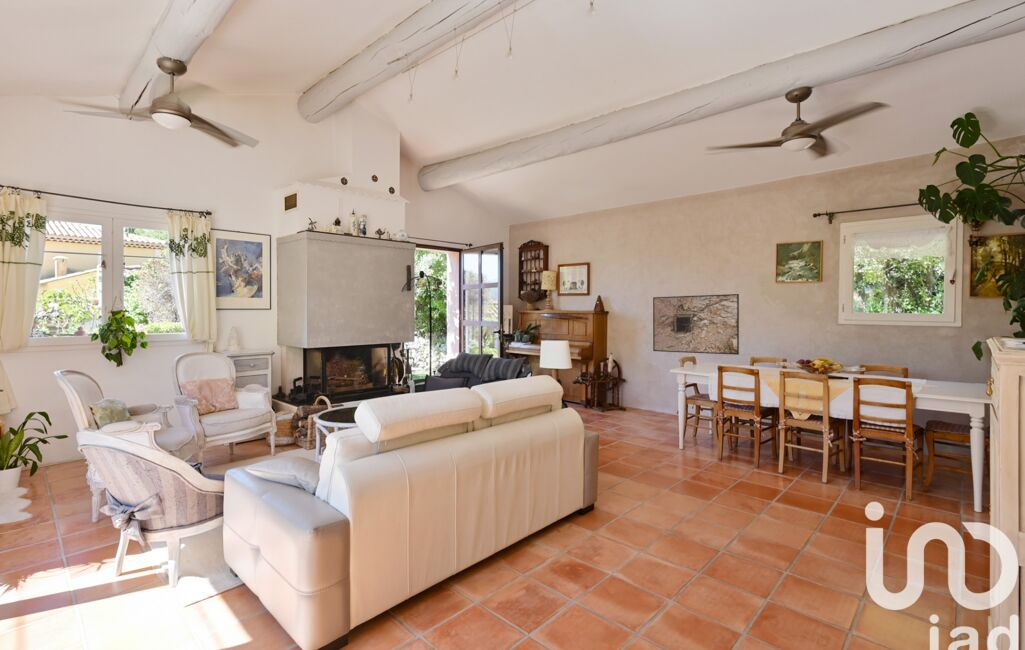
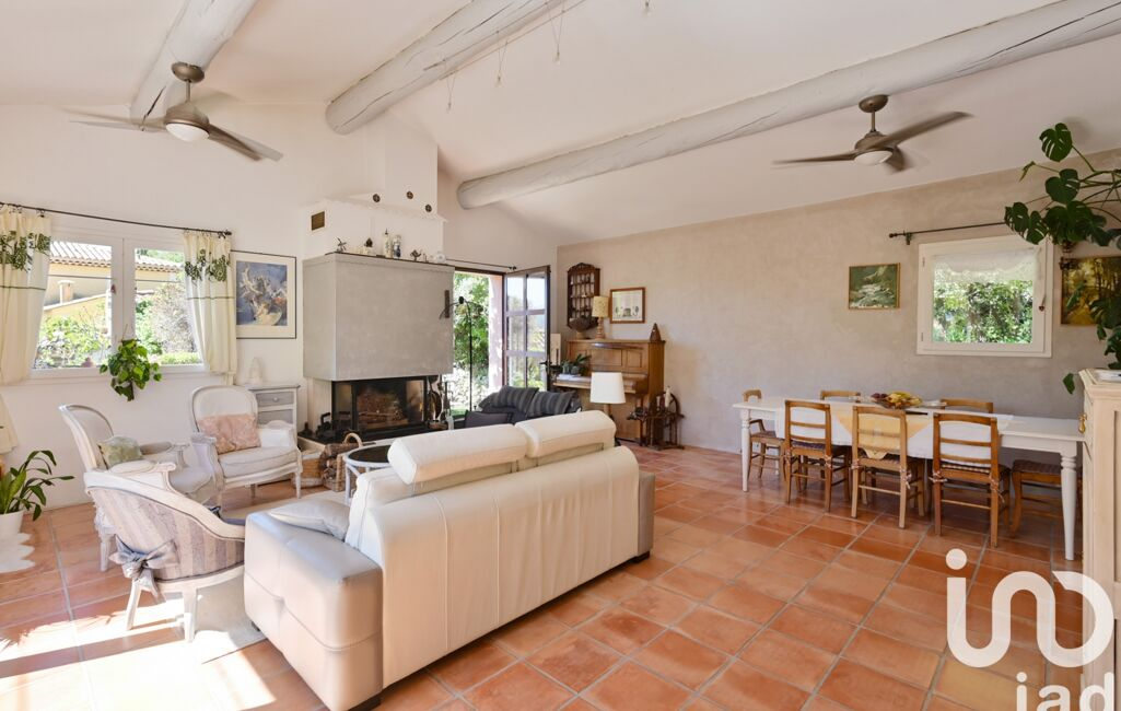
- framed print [652,293,740,356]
